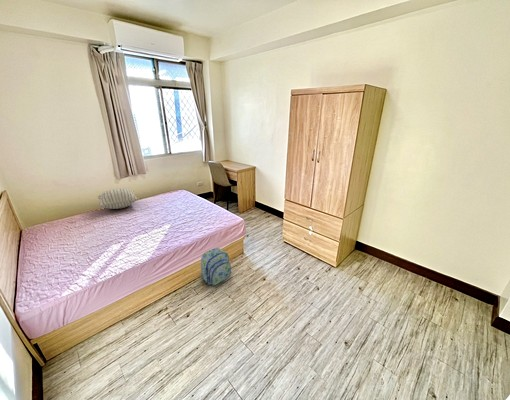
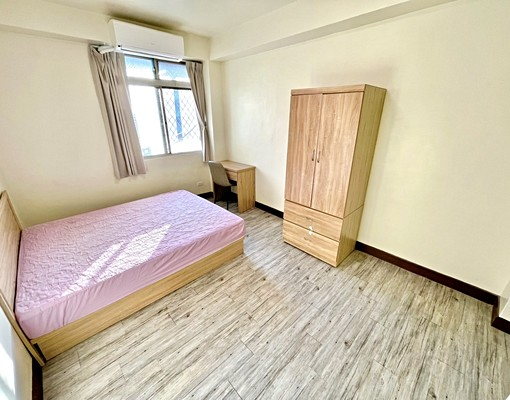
- backpack [200,247,232,286]
- pillow [97,187,140,210]
